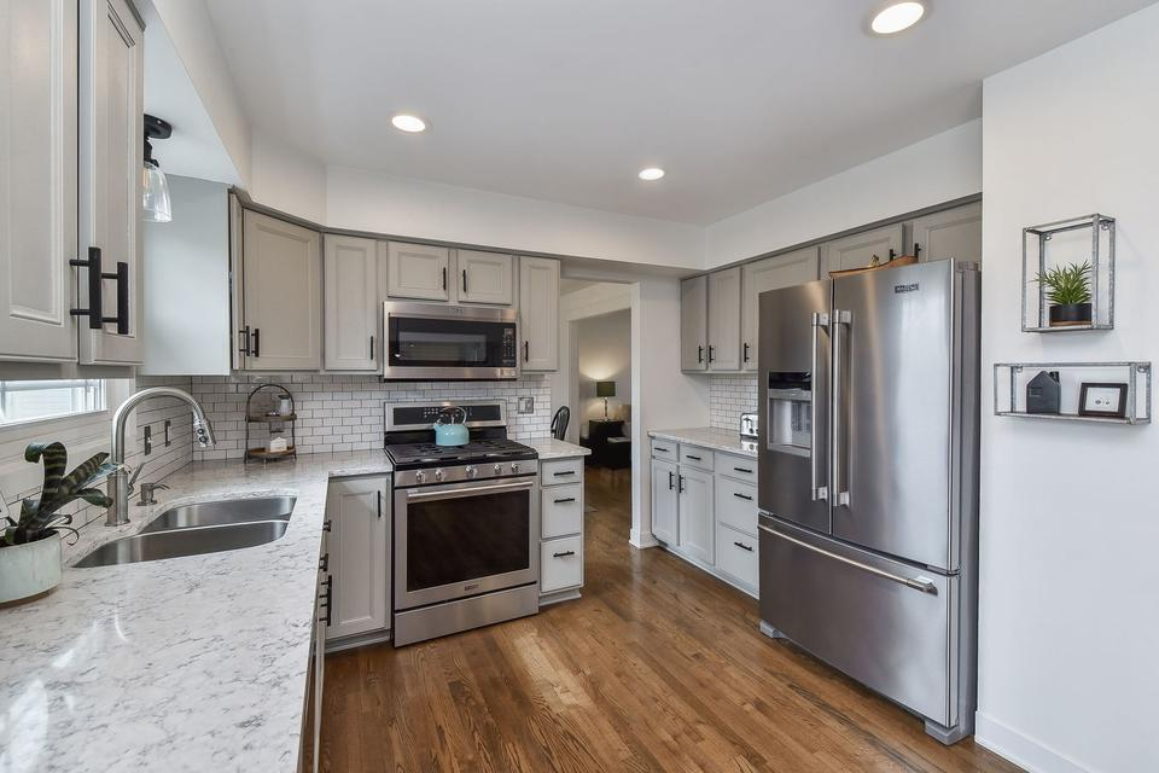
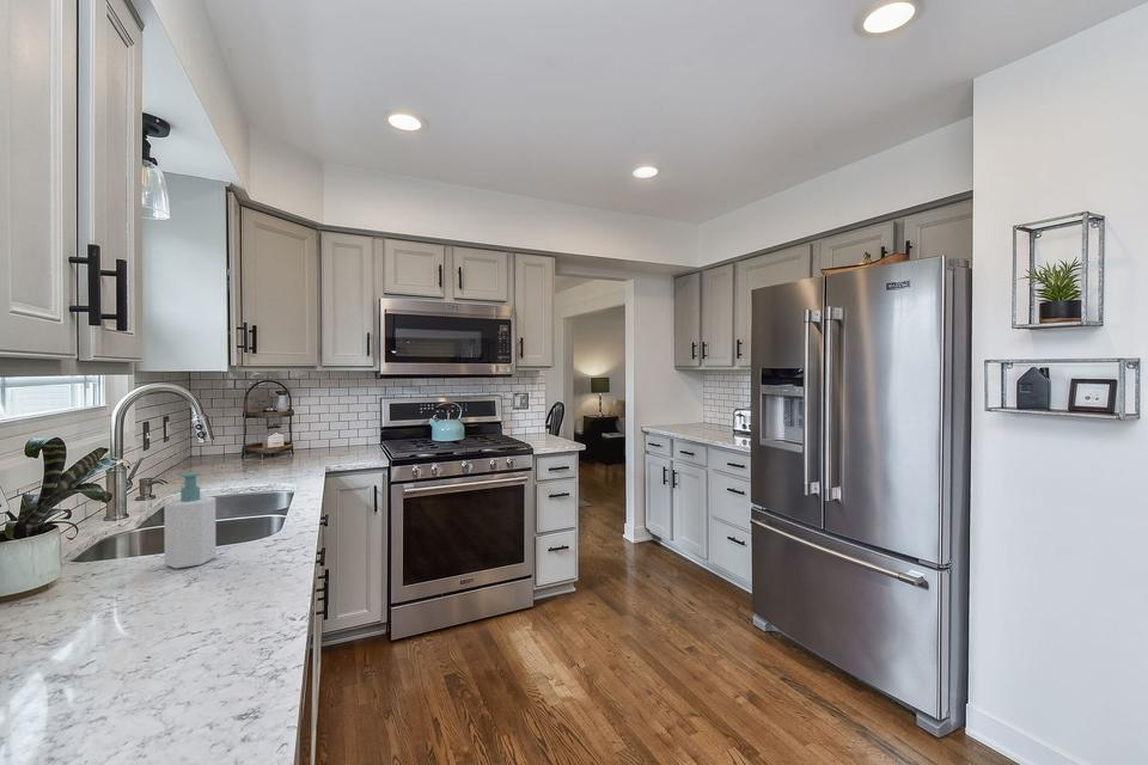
+ soap bottle [163,471,216,570]
